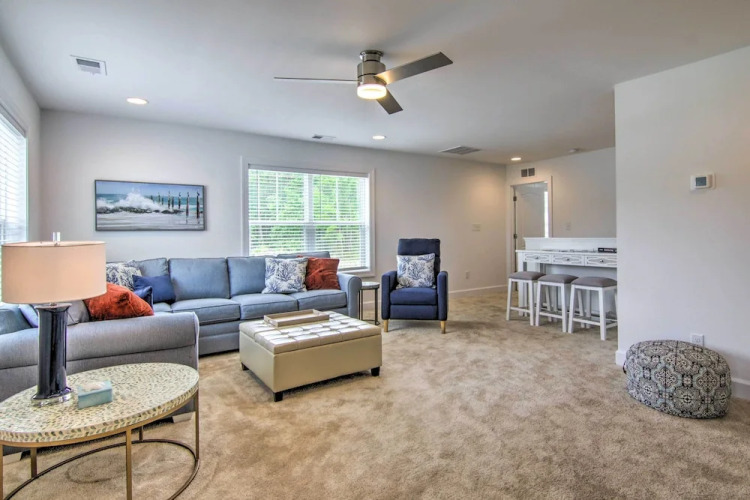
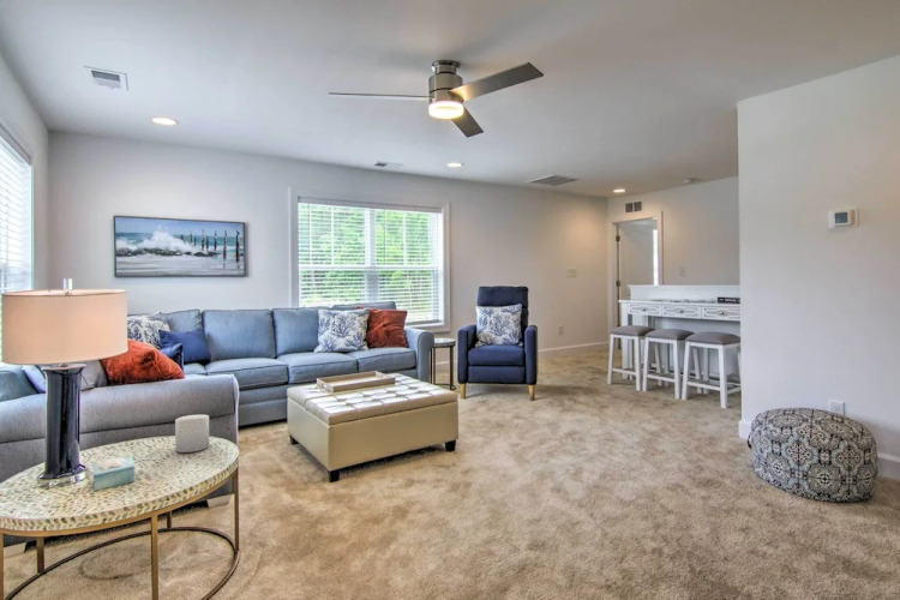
+ candle [174,414,210,454]
